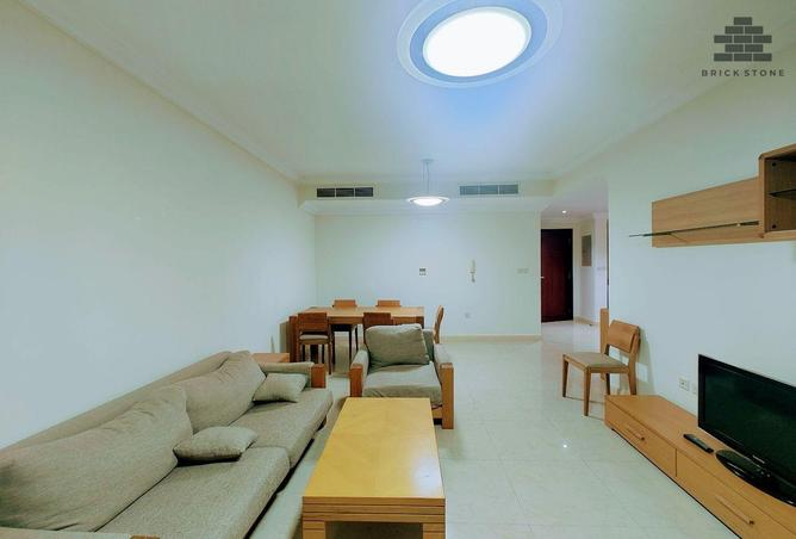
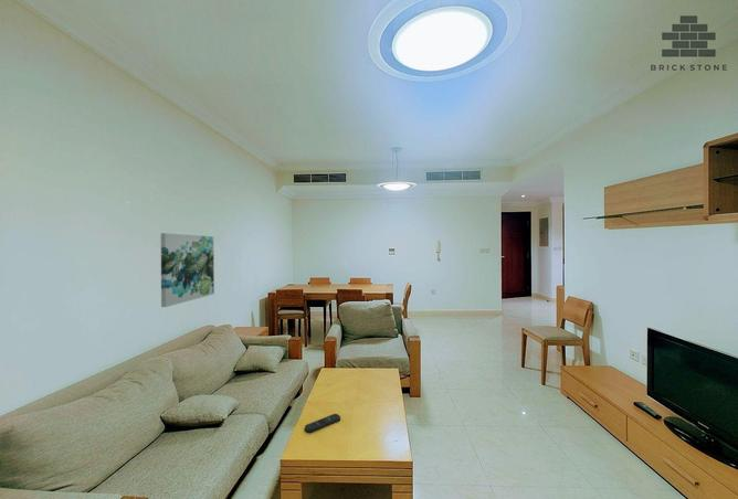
+ remote control [304,413,341,434]
+ wall art [160,232,215,308]
